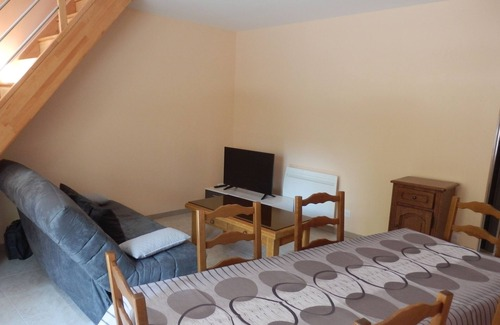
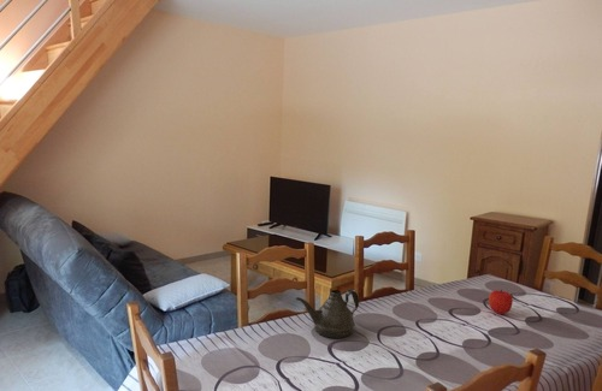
+ teapot [295,289,360,339]
+ fruit [488,289,514,315]
